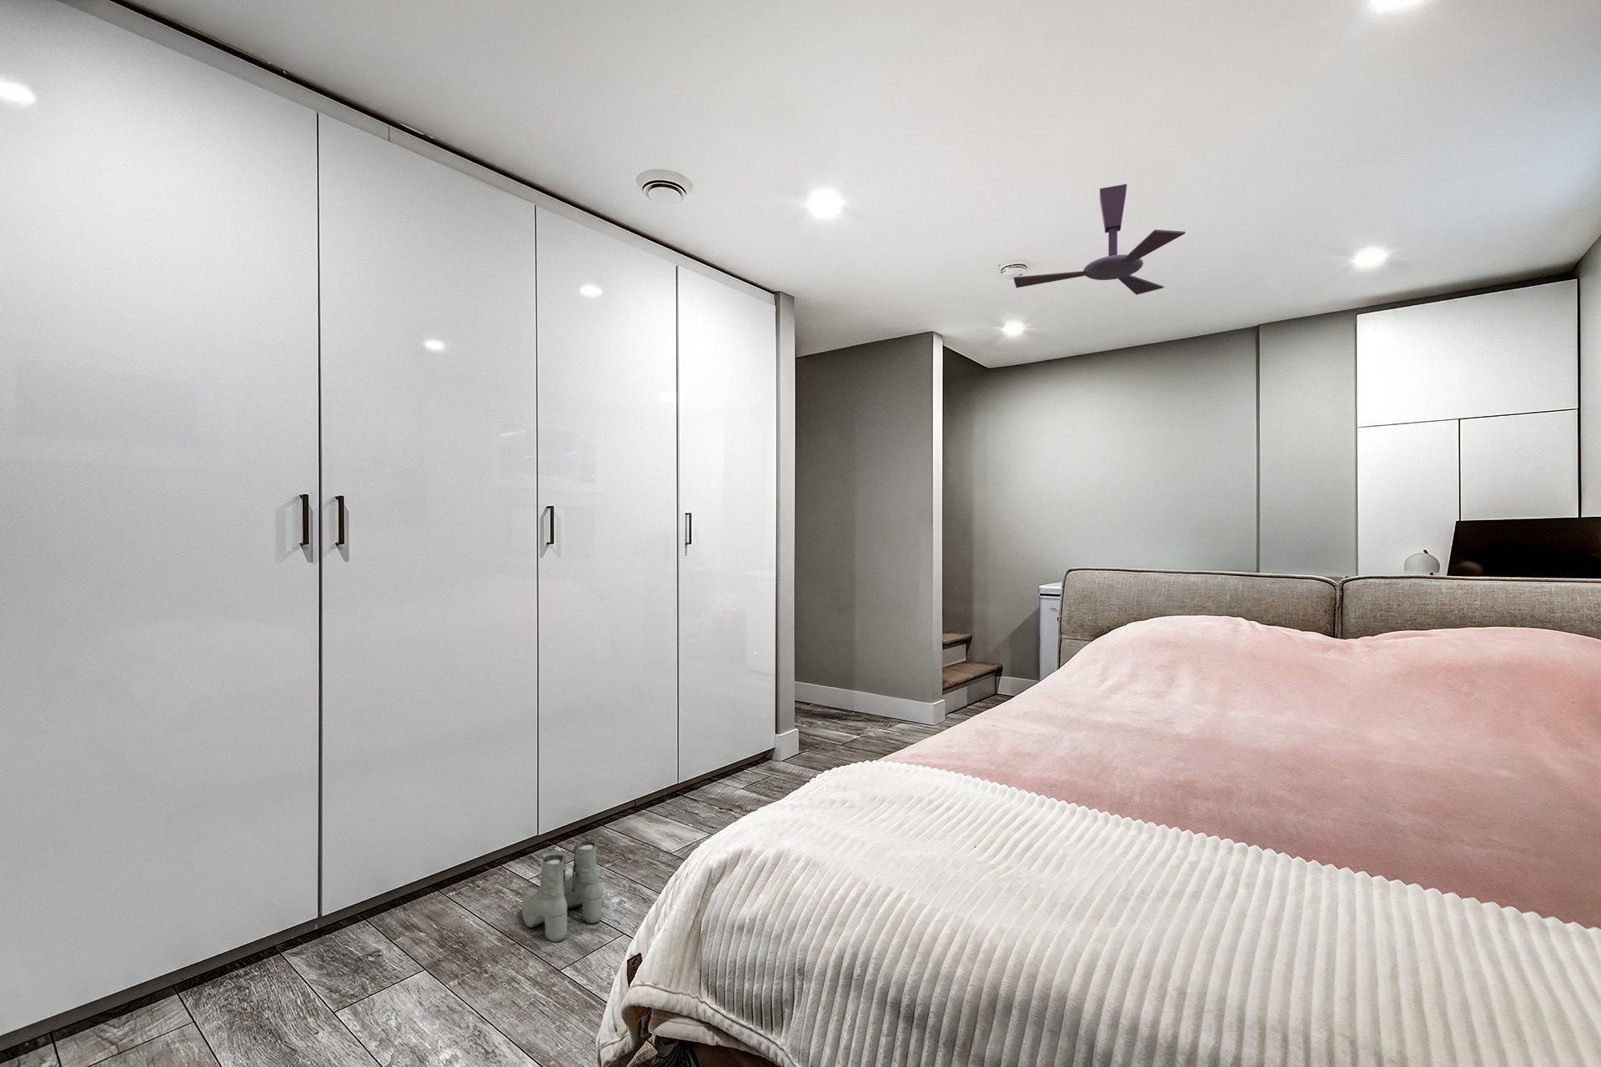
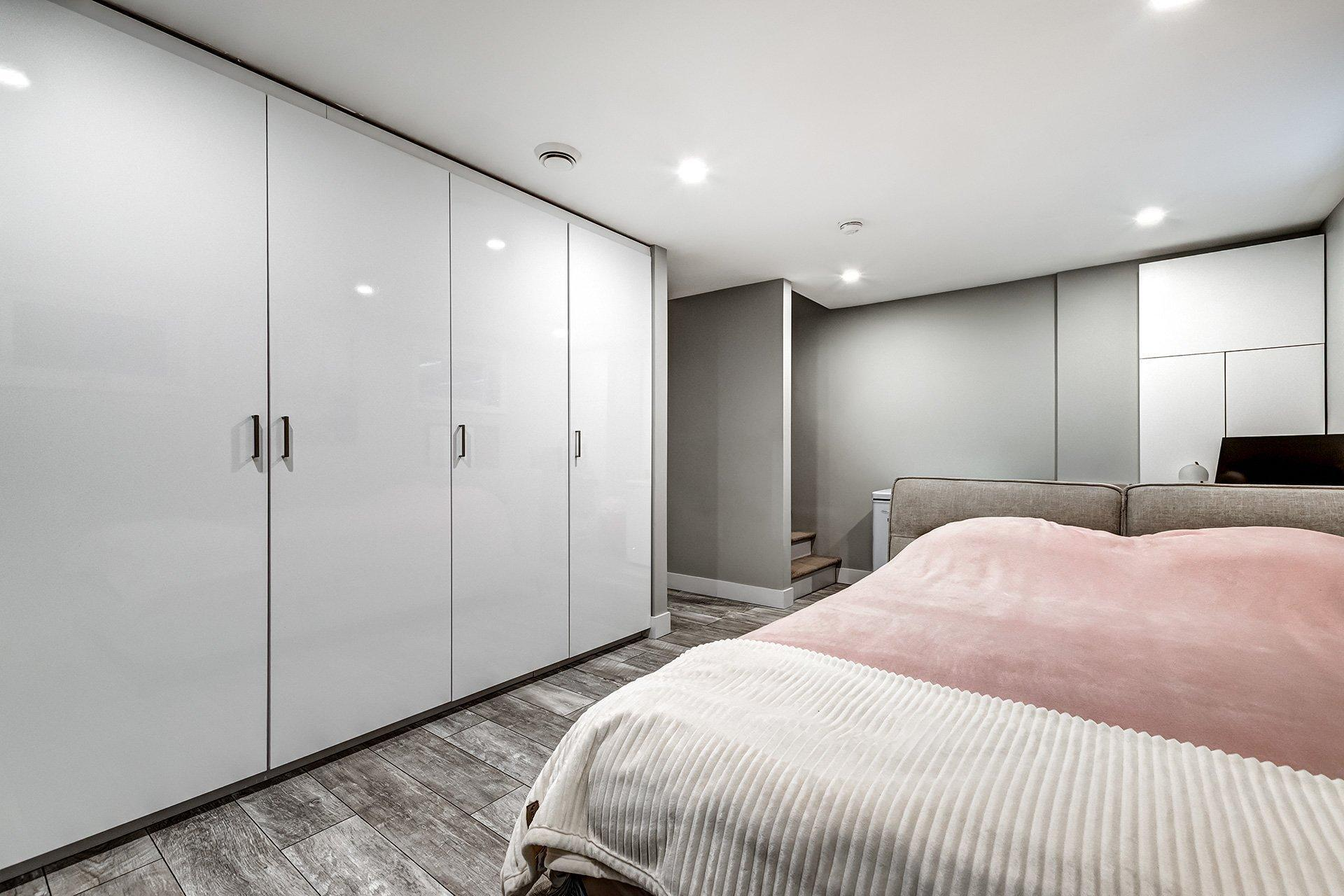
- ceiling fan [1014,183,1185,295]
- boots [521,841,604,943]
